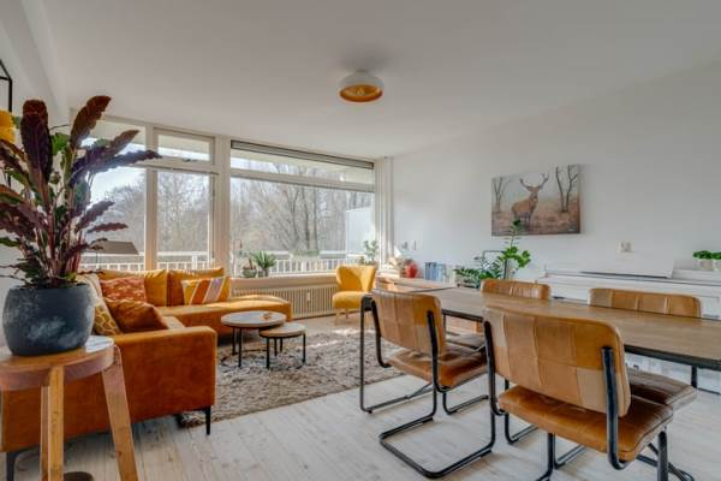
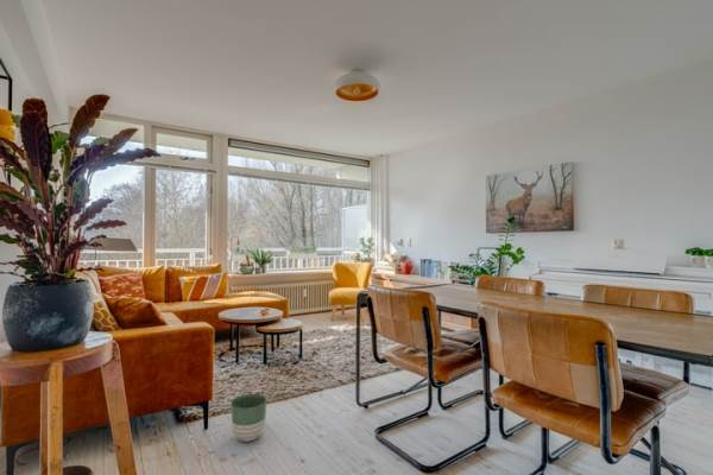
+ planter [229,393,267,443]
